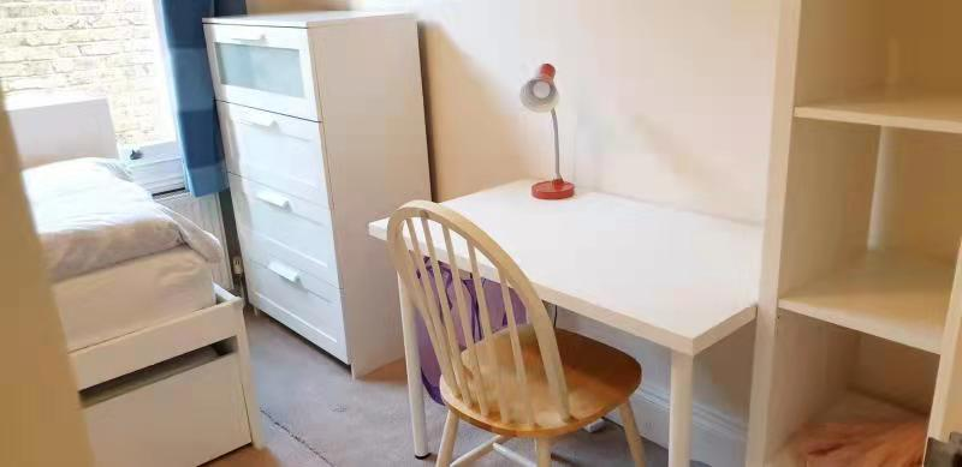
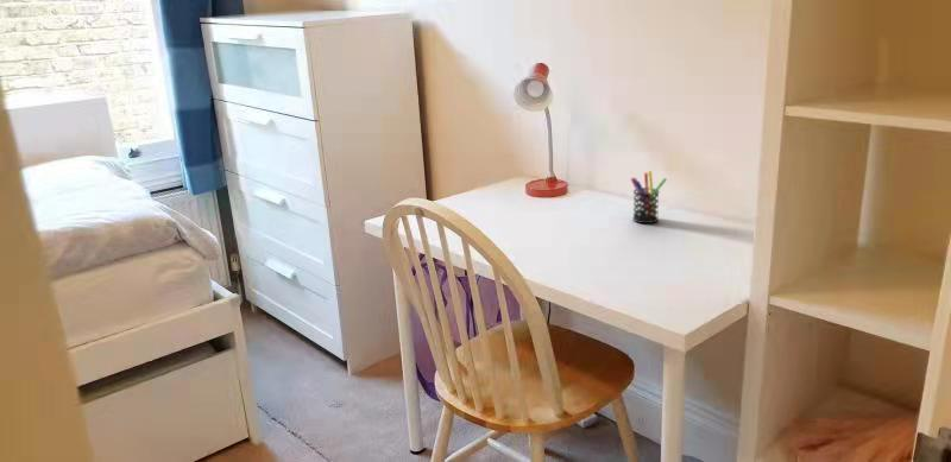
+ pen holder [630,170,668,224]
